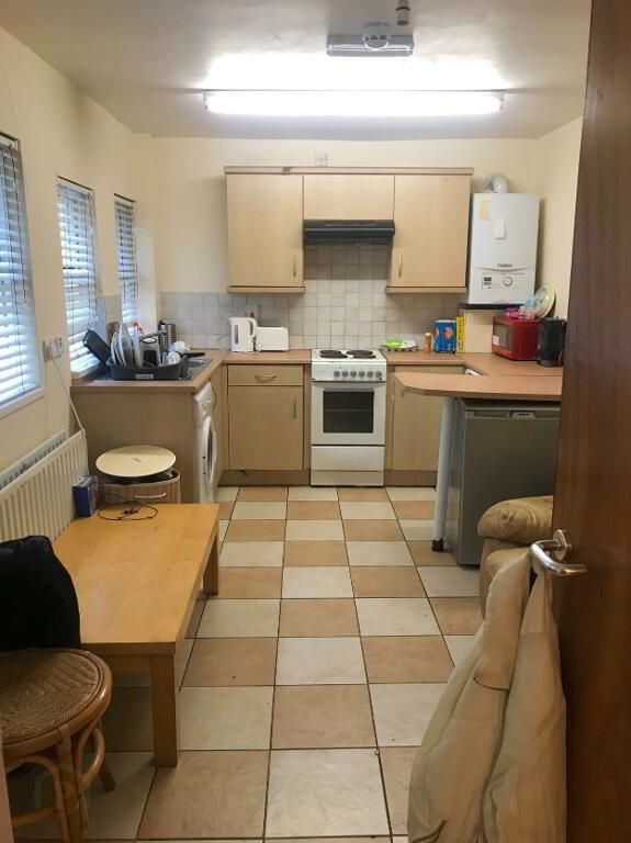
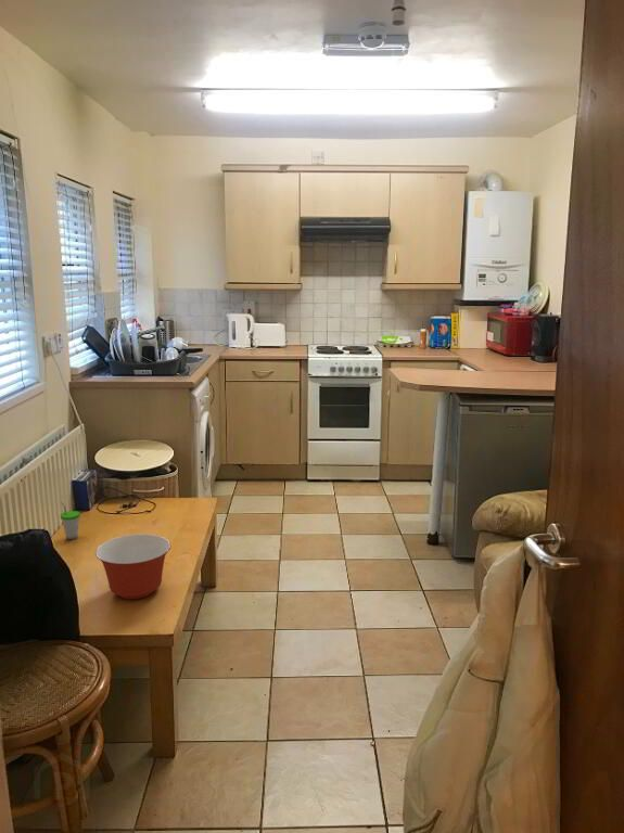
+ mixing bowl [94,533,171,600]
+ cup [60,501,81,540]
